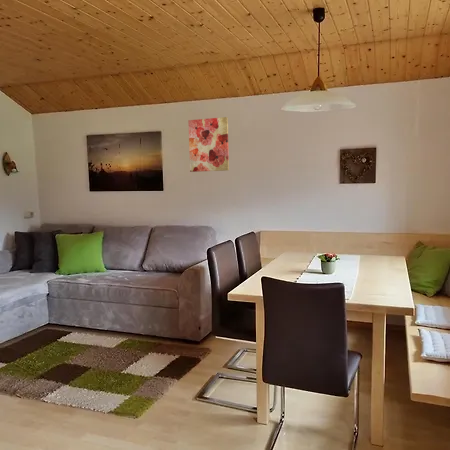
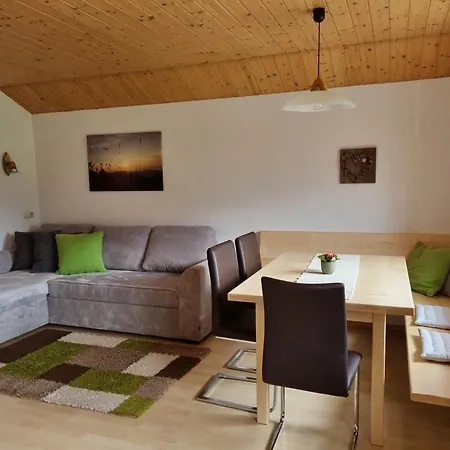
- wall art [187,116,230,173]
